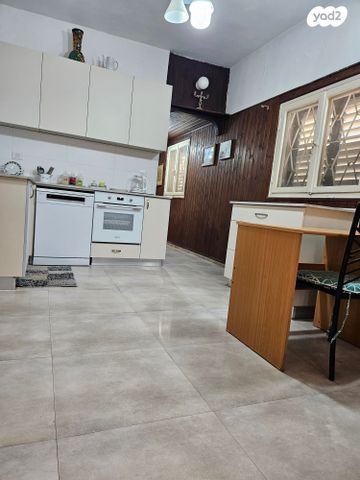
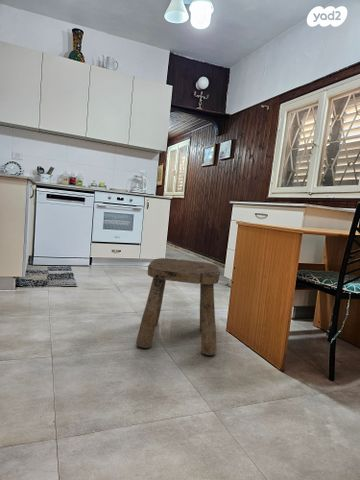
+ stool [135,257,221,356]
